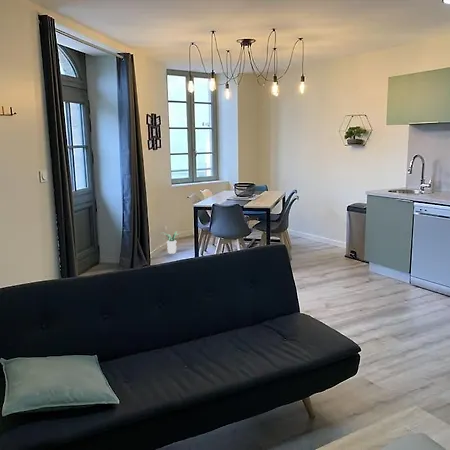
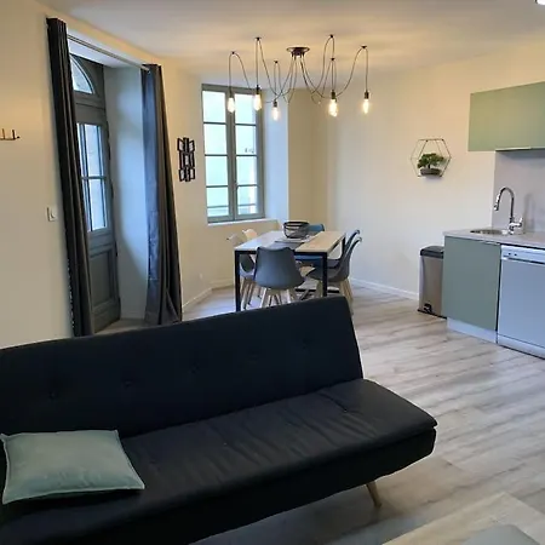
- potted plant [159,230,180,255]
